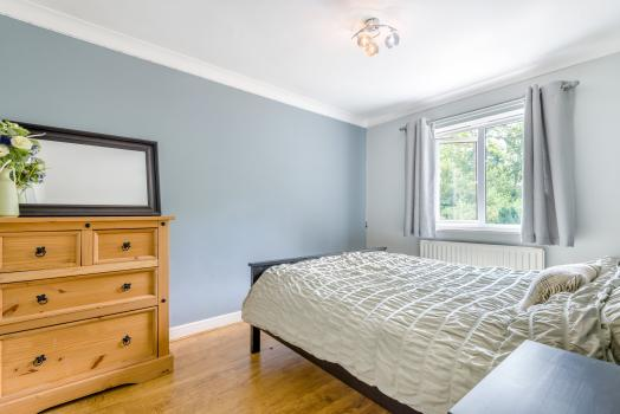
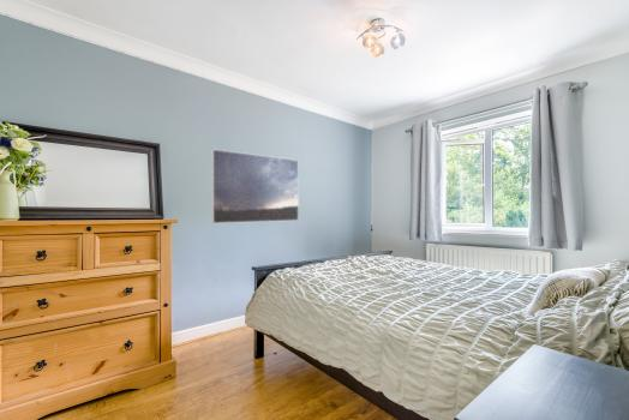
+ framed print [210,148,300,224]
